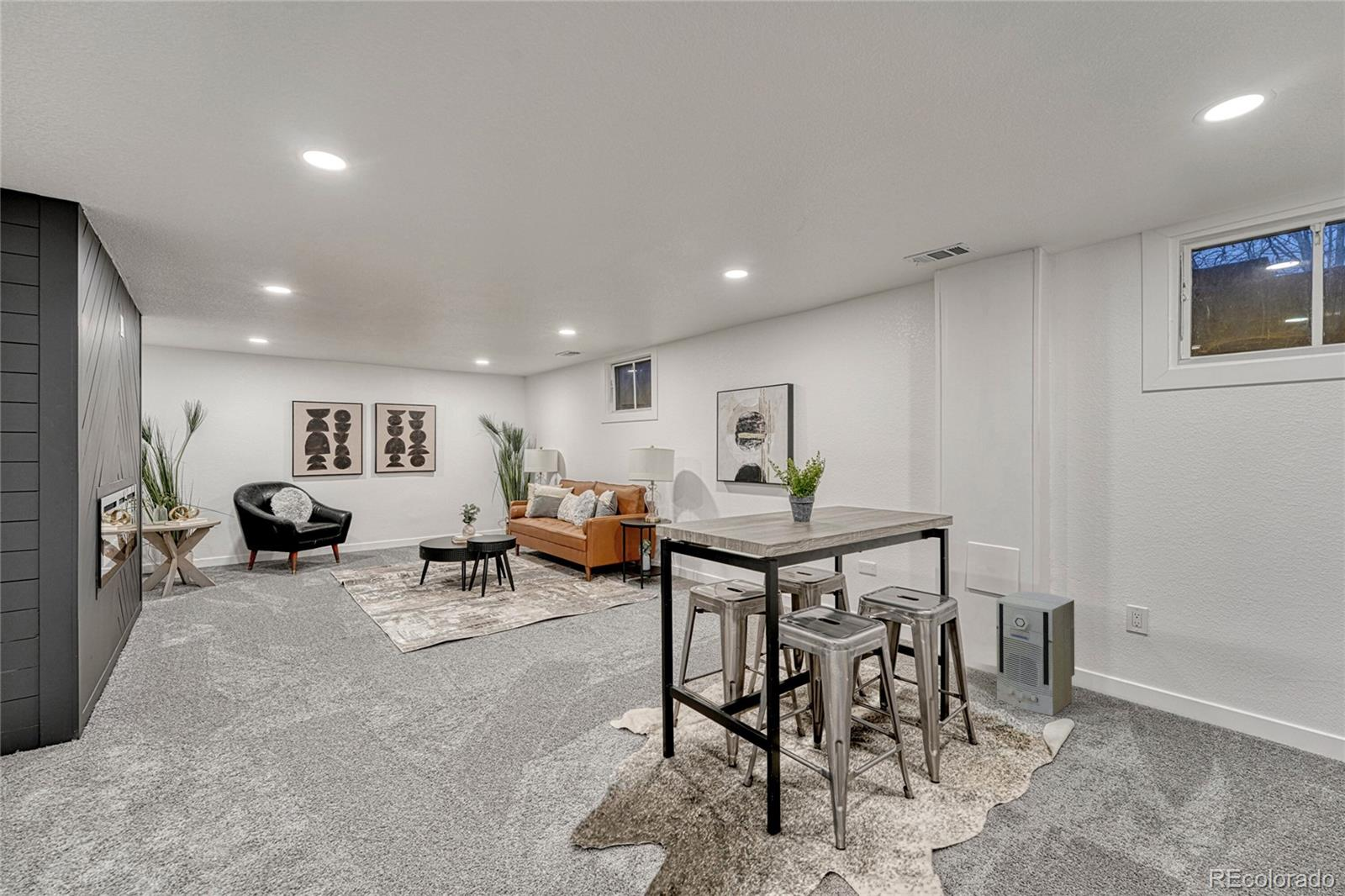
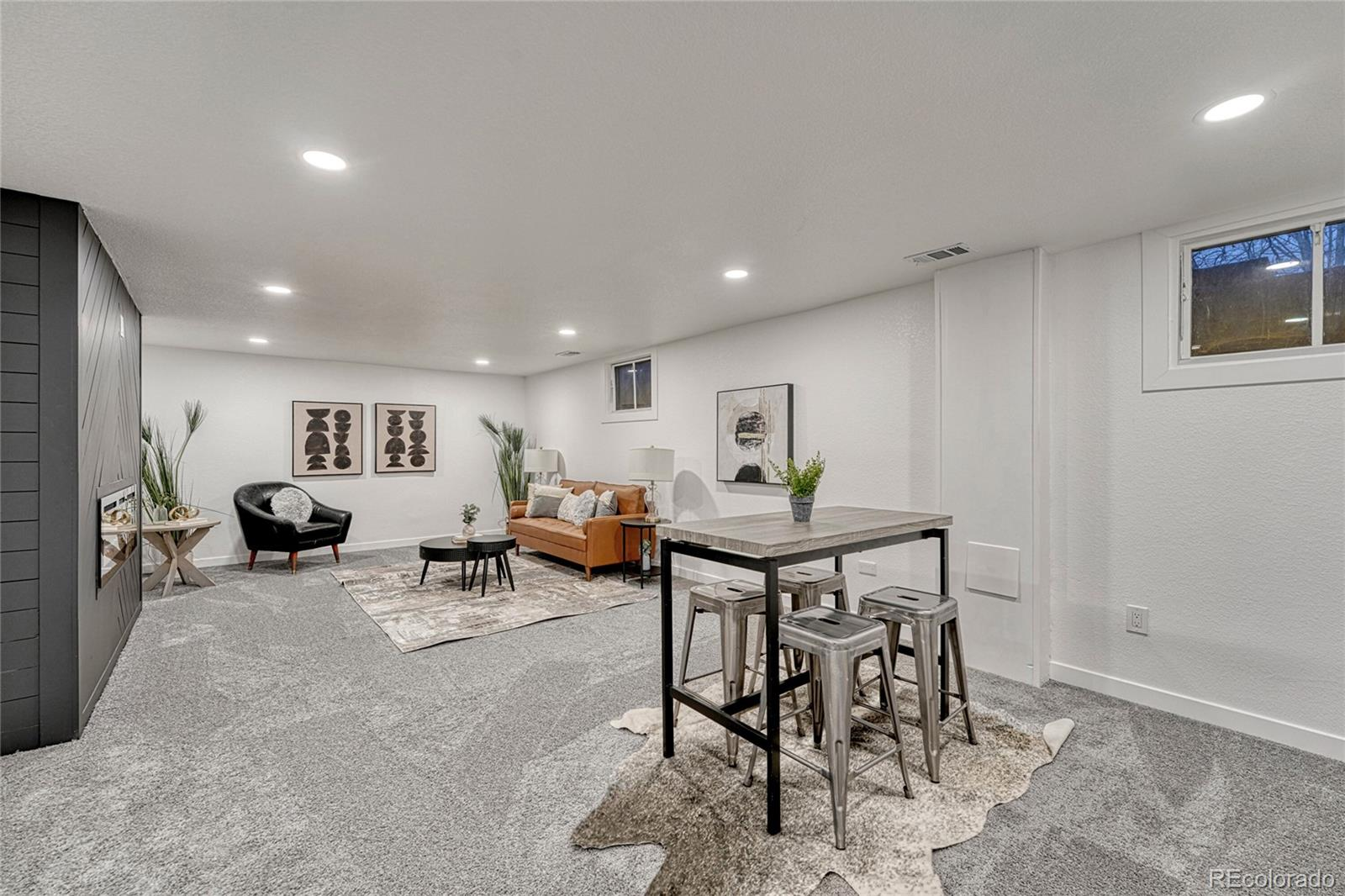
- air purifier [995,590,1075,717]
